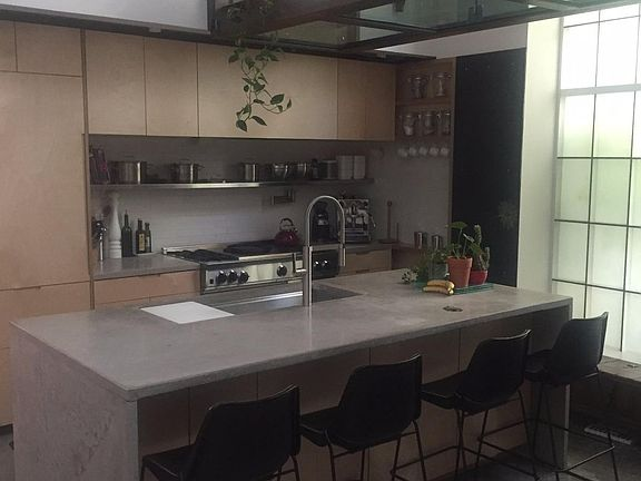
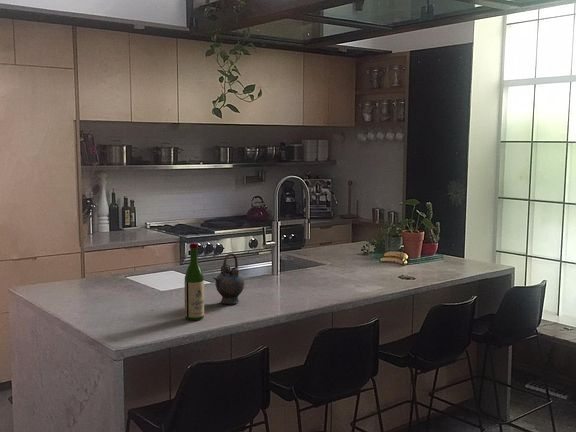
+ teapot [212,252,245,305]
+ wine bottle [183,242,205,321]
